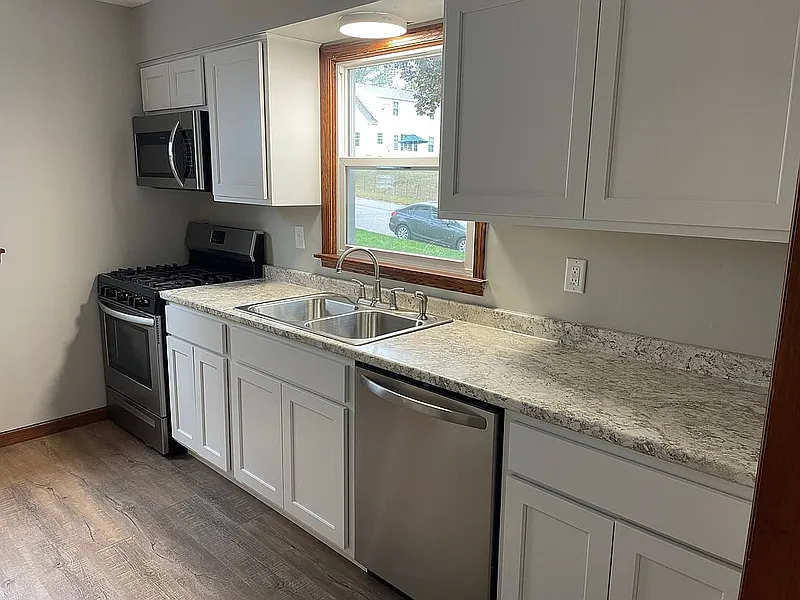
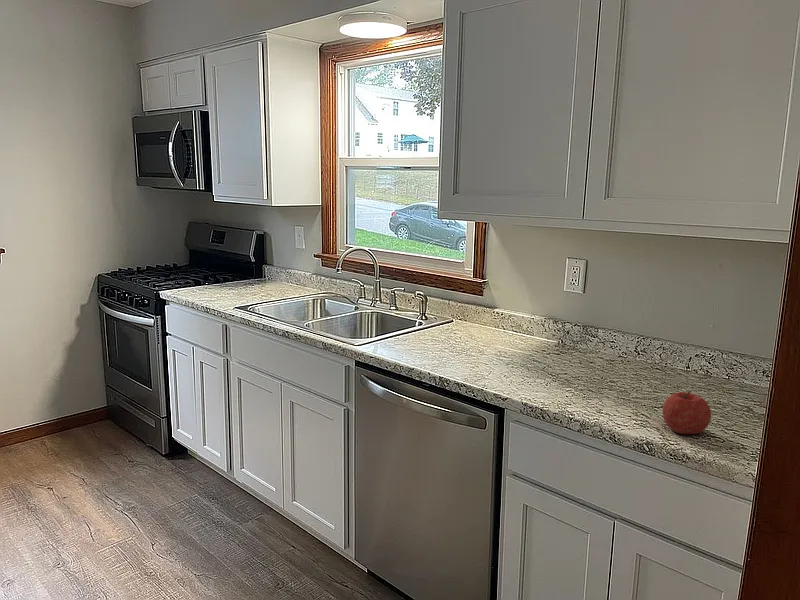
+ fruit [662,389,712,435]
